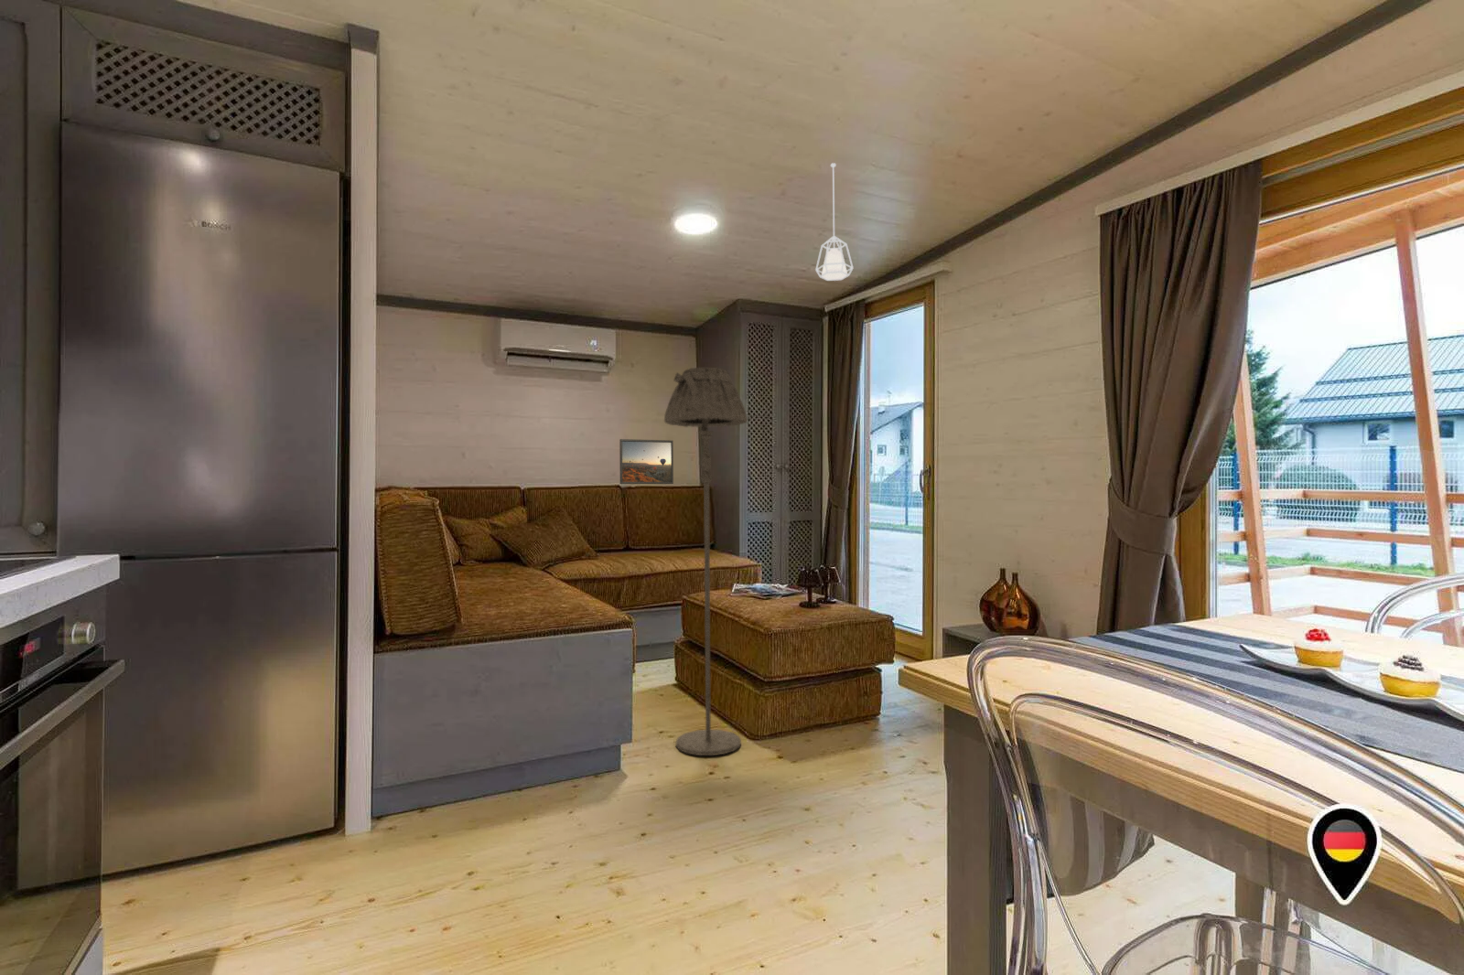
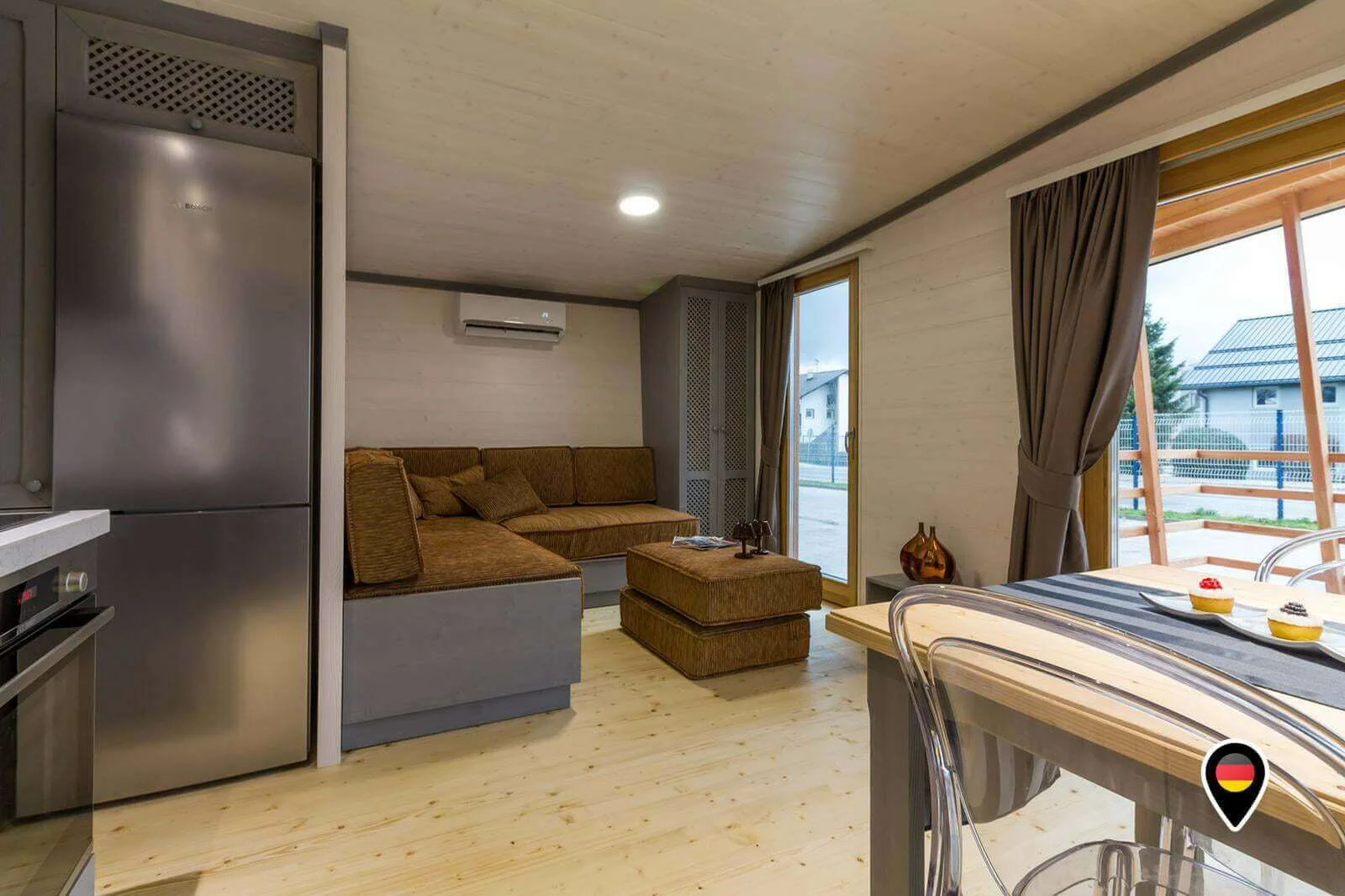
- pendant lamp [814,162,854,282]
- floor lamp [663,367,749,756]
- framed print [618,439,675,484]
